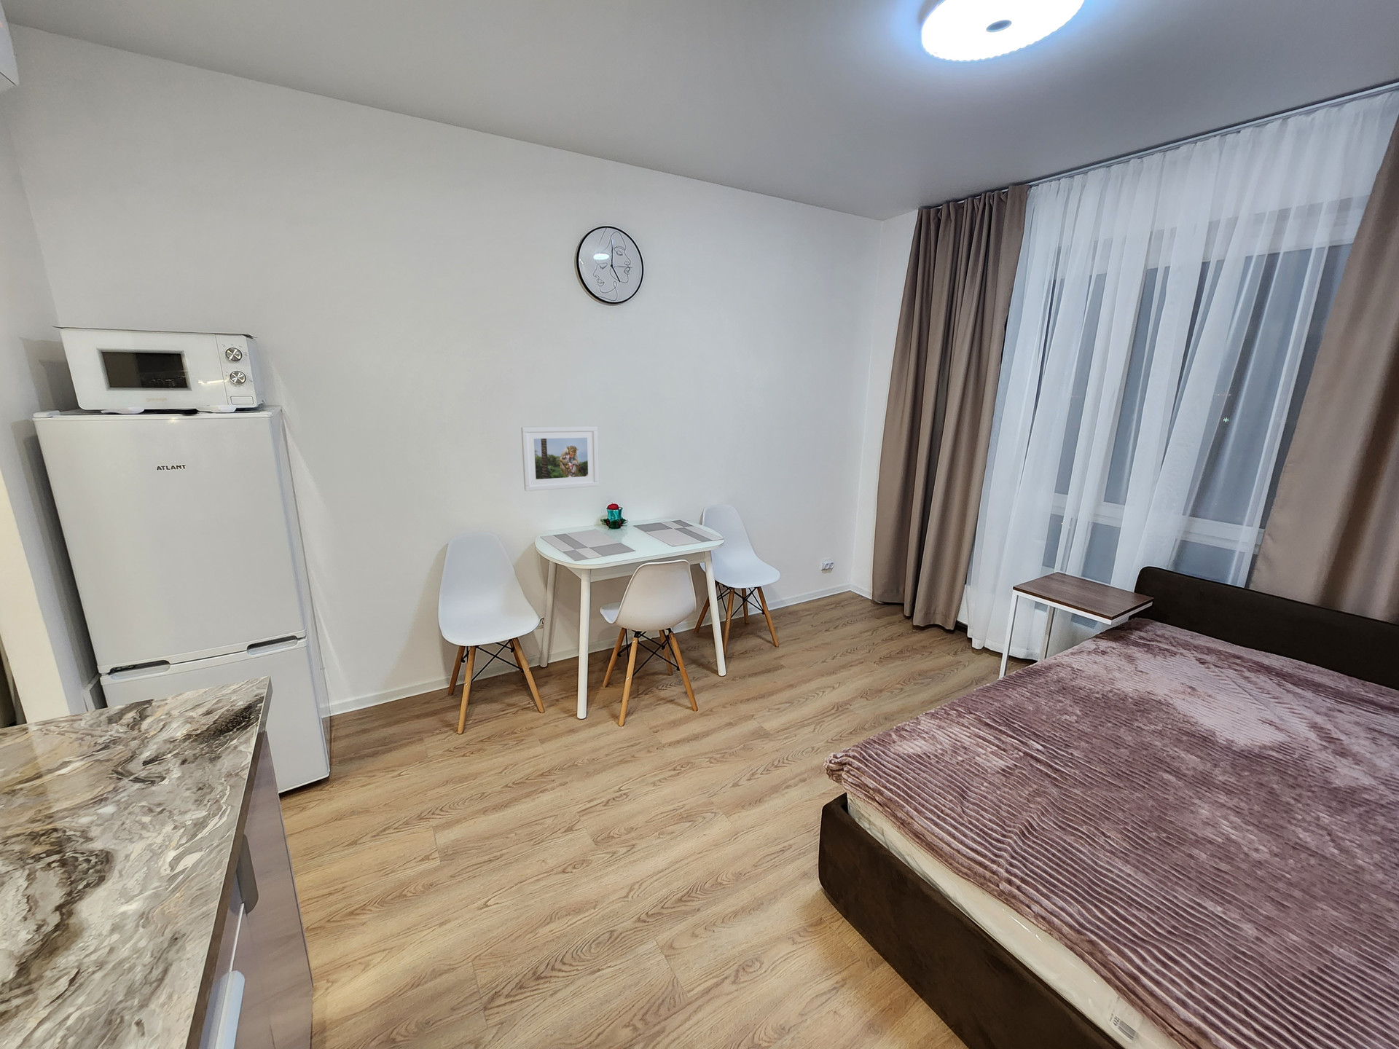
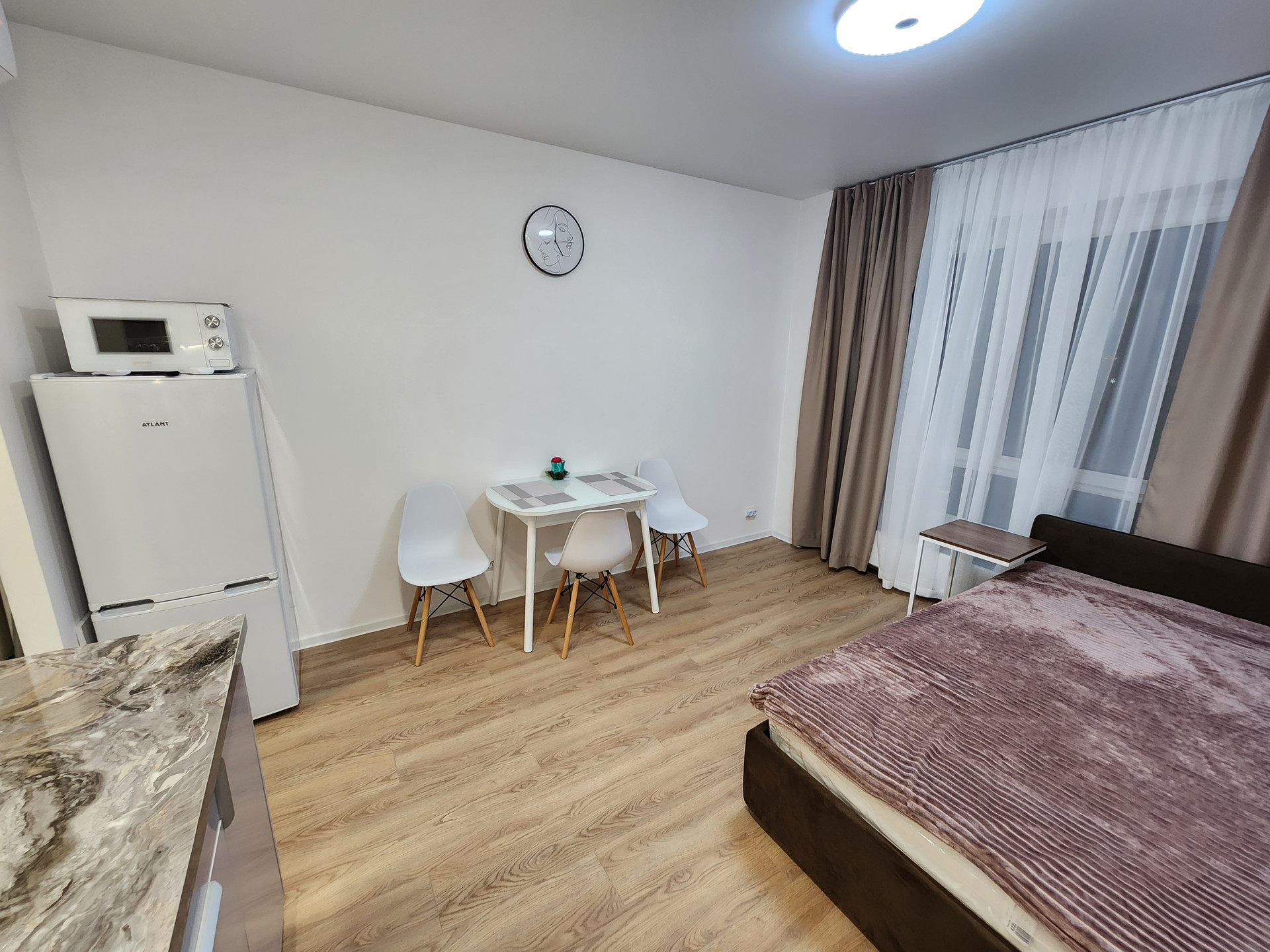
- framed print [520,425,599,491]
